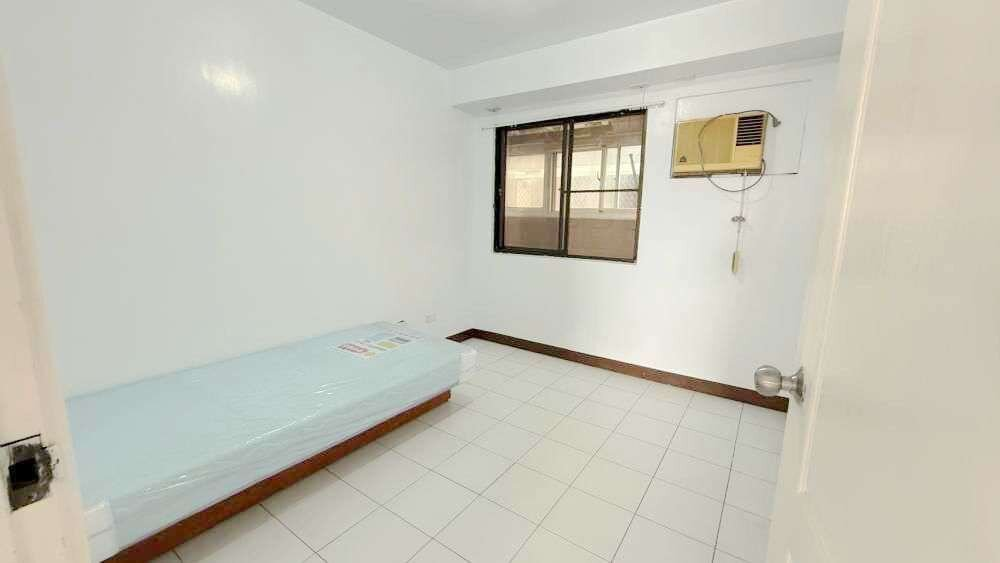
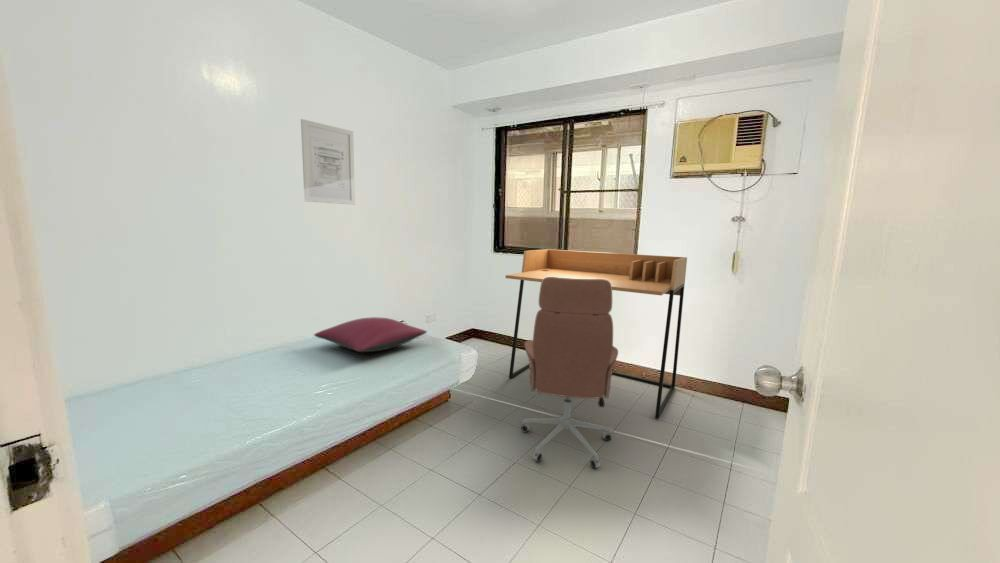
+ desk [504,248,688,420]
+ office chair [520,277,619,470]
+ wall art [300,118,356,206]
+ pillow [313,316,428,353]
